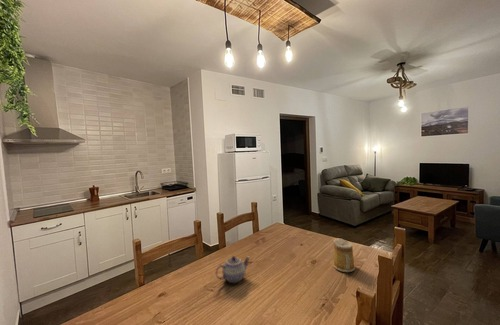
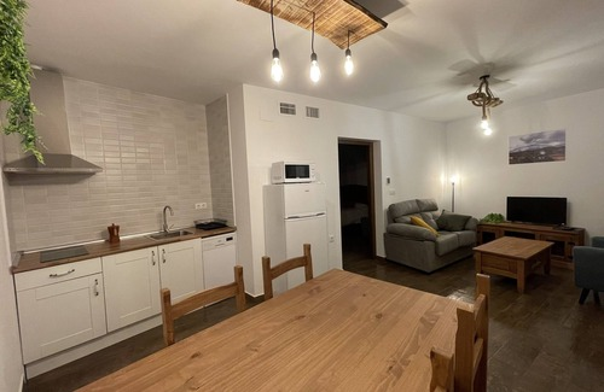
- mug [332,237,356,273]
- teapot [214,255,252,284]
